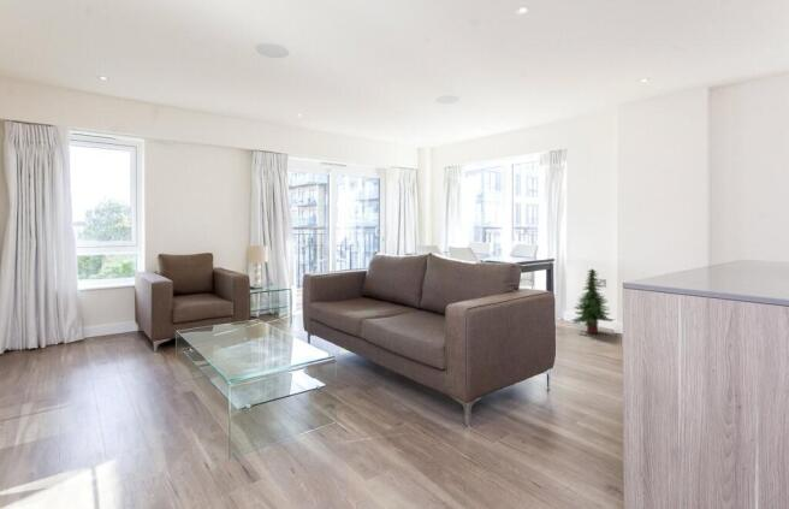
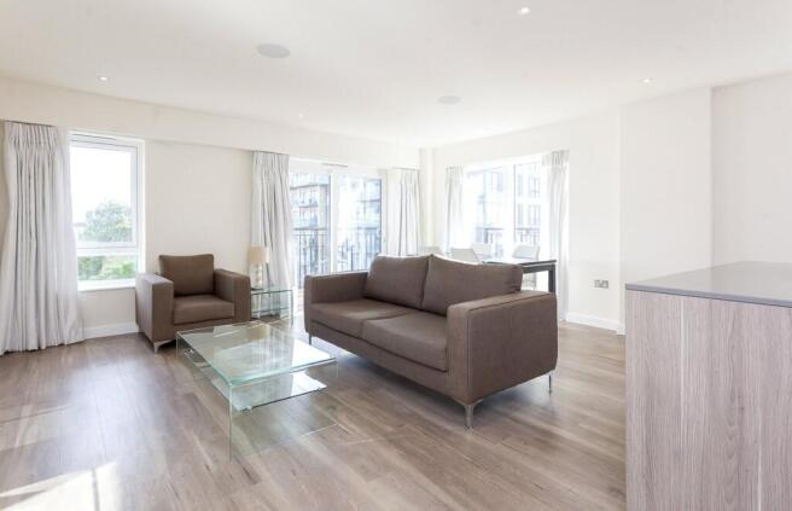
- tree [570,267,617,335]
